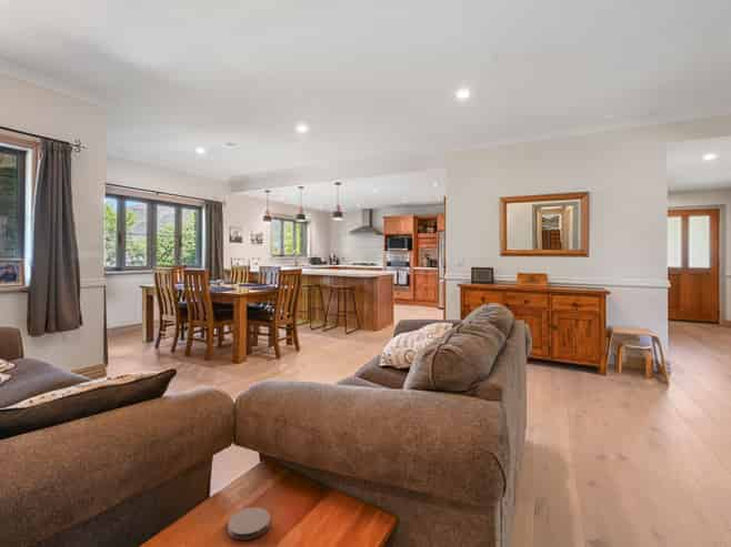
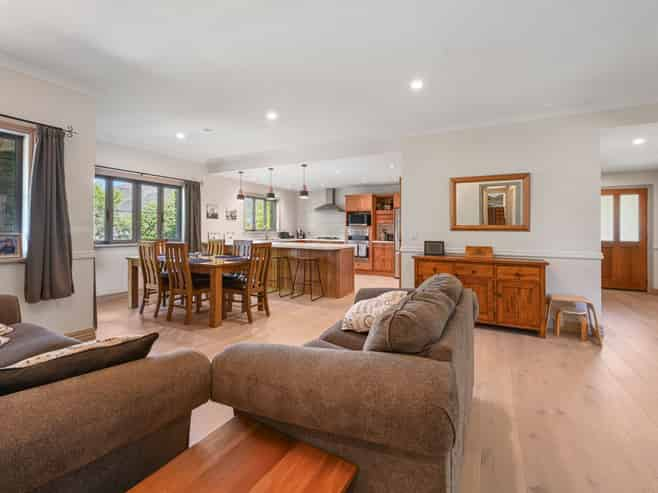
- coaster [227,506,271,540]
